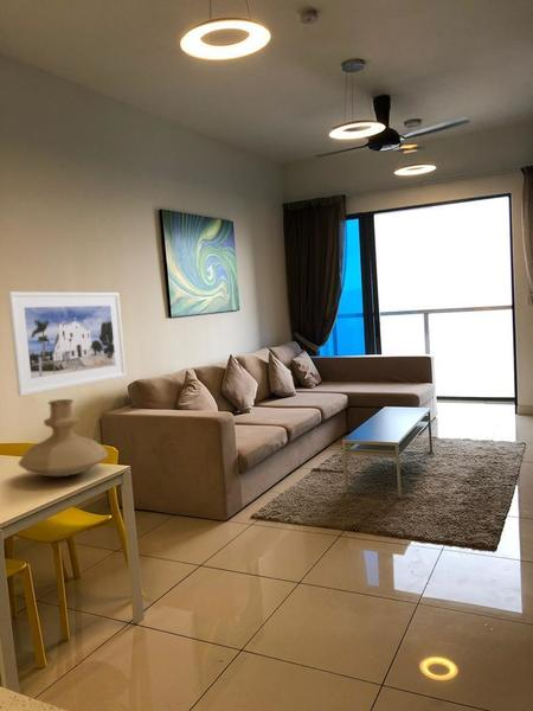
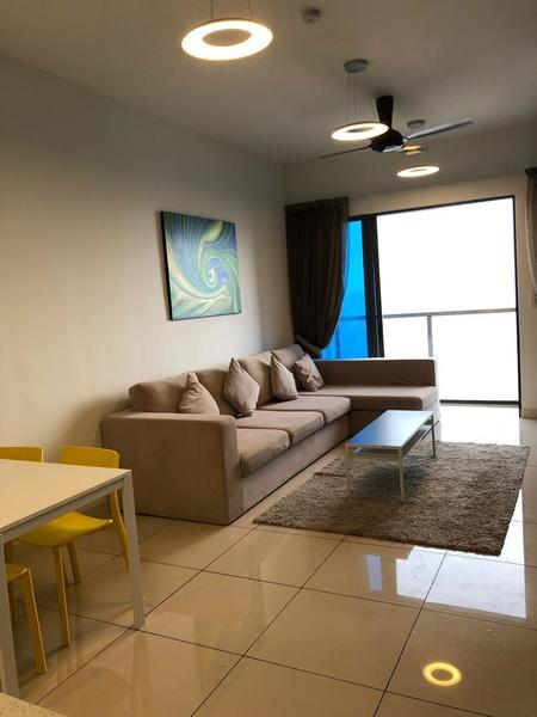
- vase [18,398,109,478]
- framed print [7,290,127,397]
